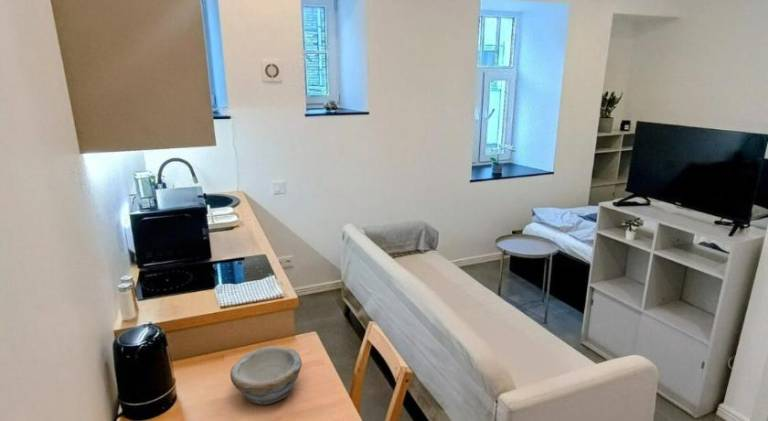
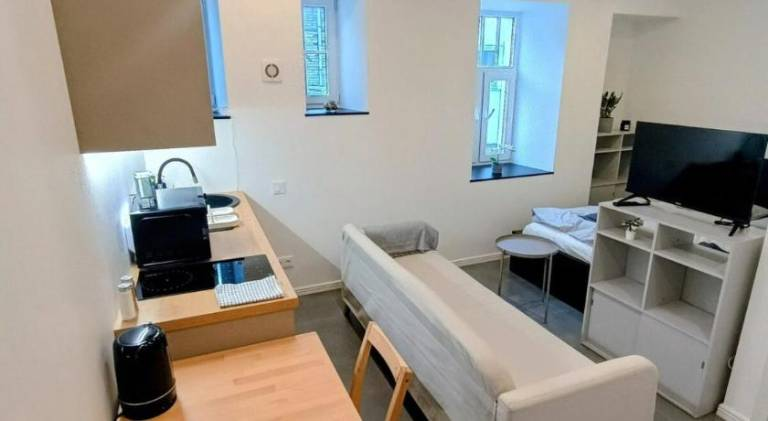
- bowl [229,345,303,405]
